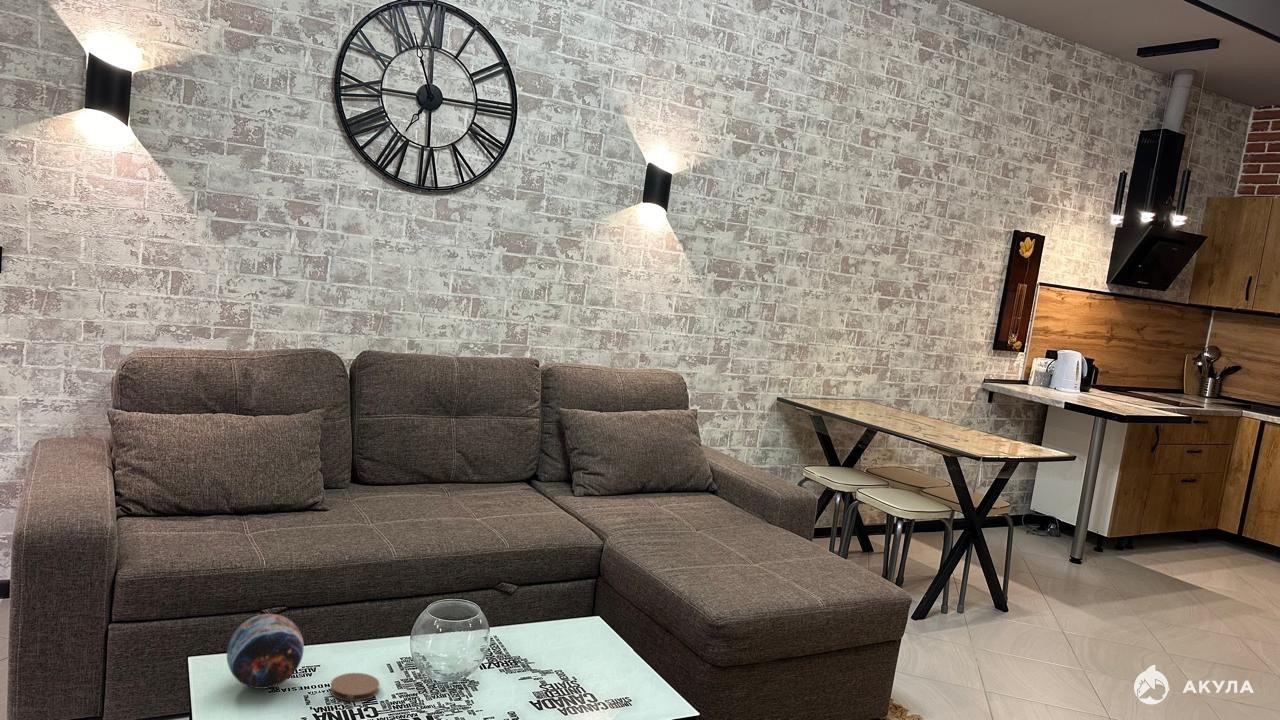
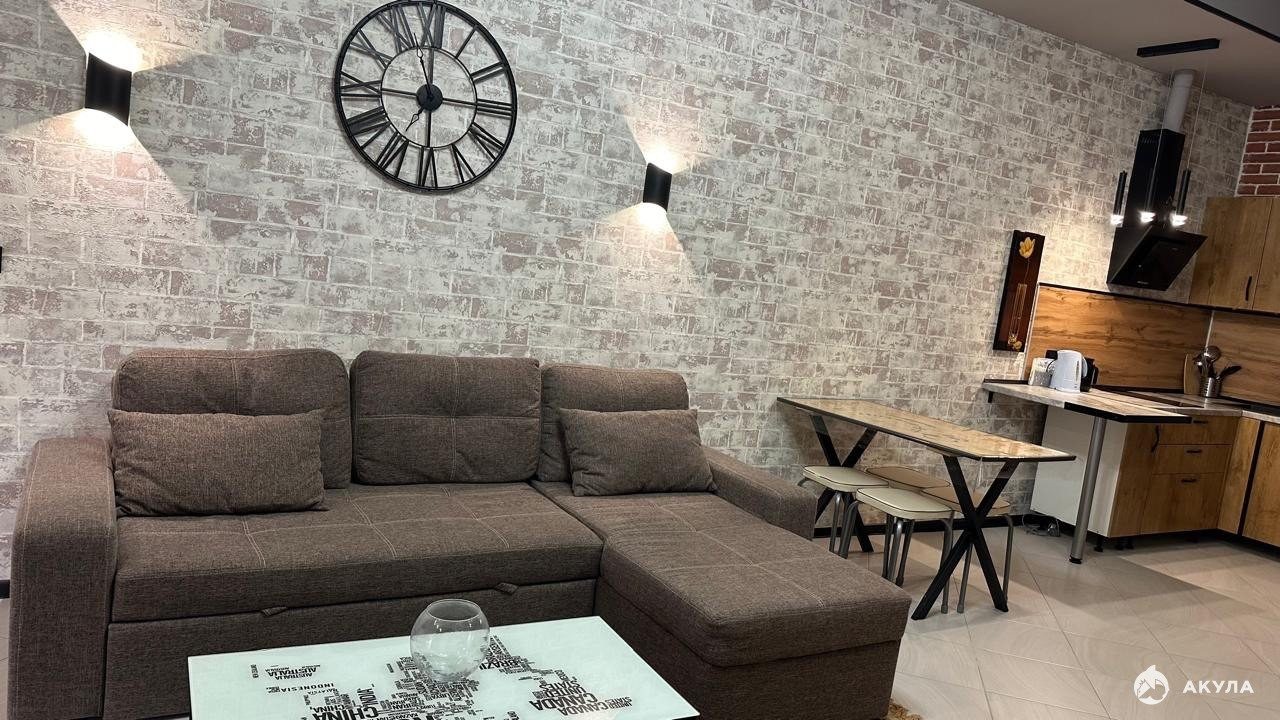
- decorative orb [226,613,305,690]
- coaster [329,672,380,702]
